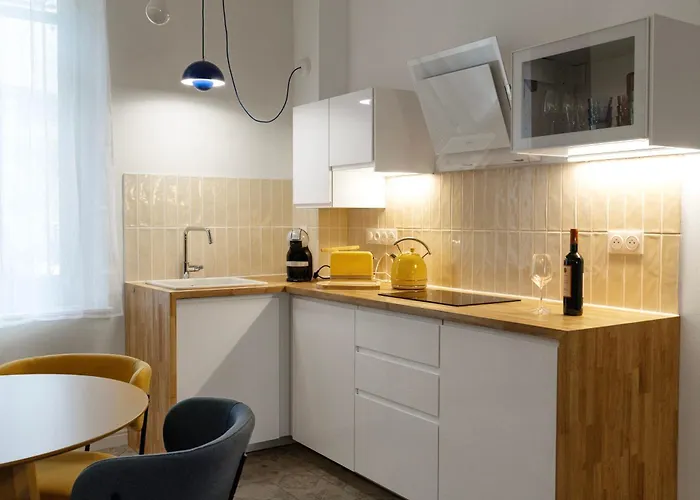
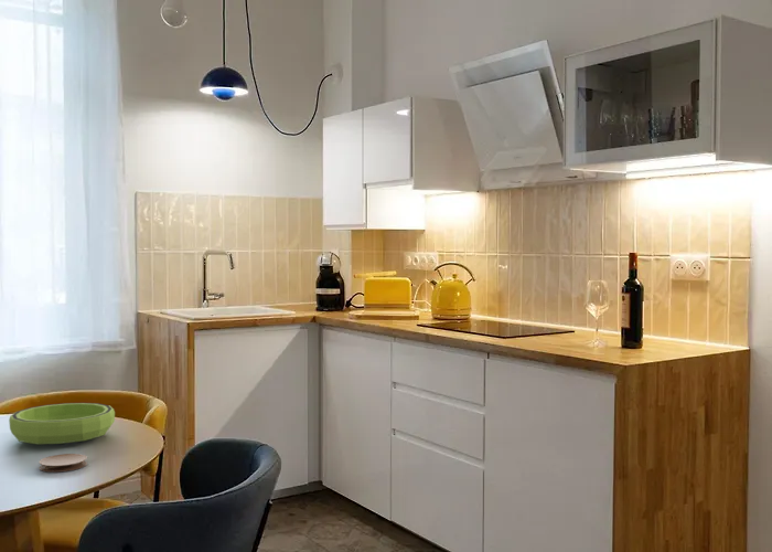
+ coaster [37,453,88,474]
+ bowl [8,402,116,445]
